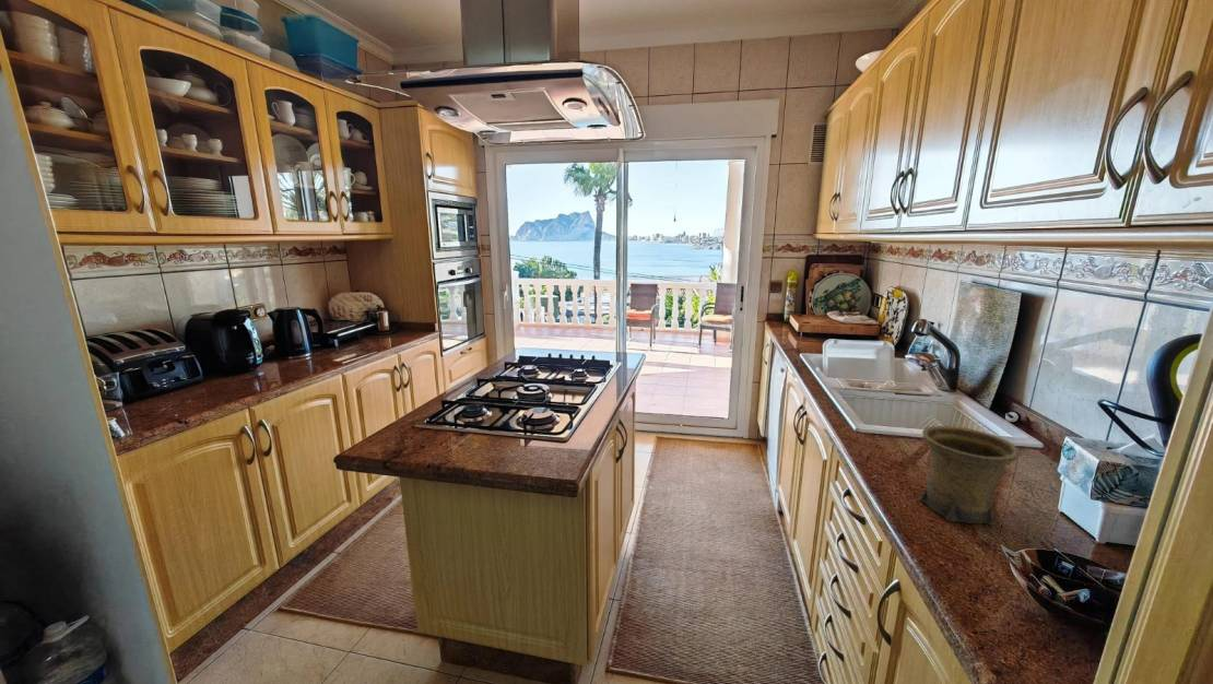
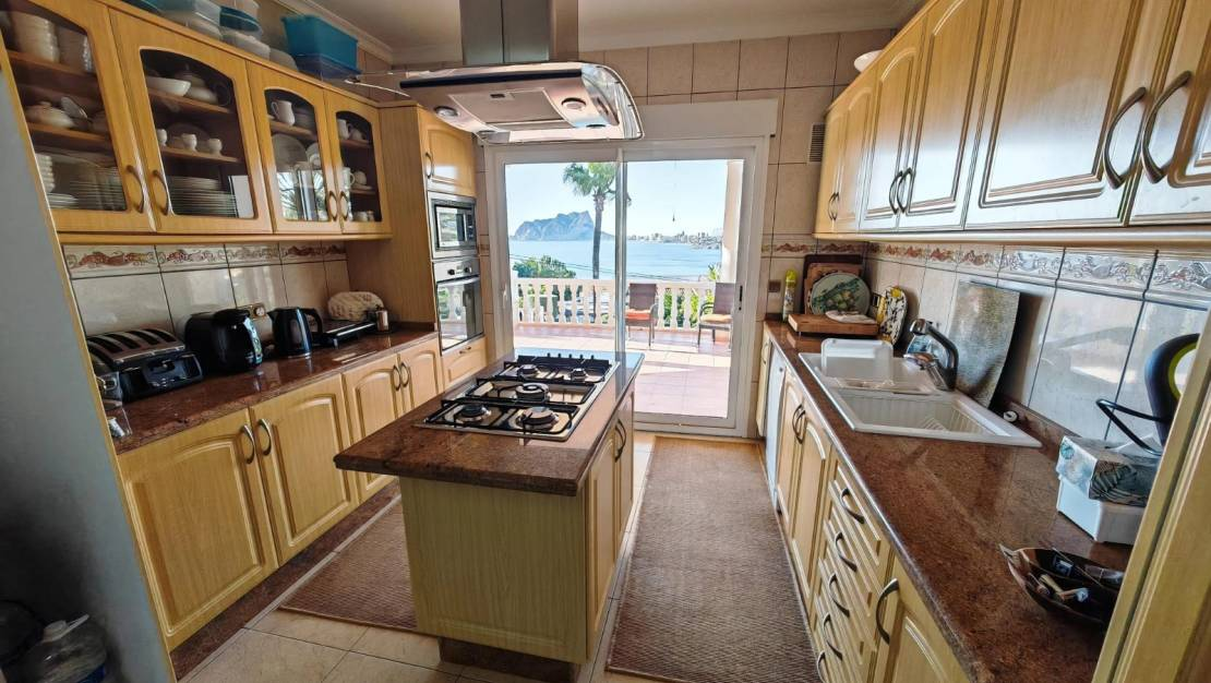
- mug [917,425,1021,526]
